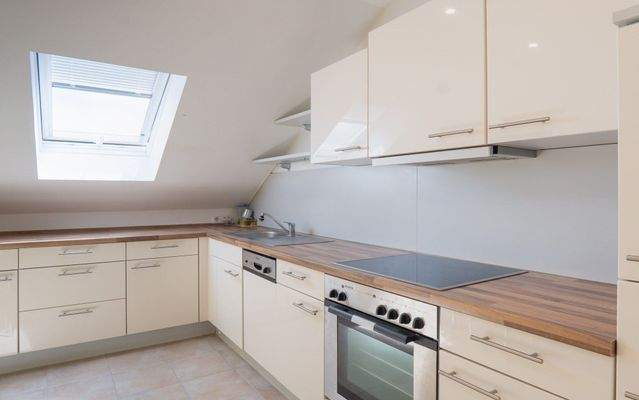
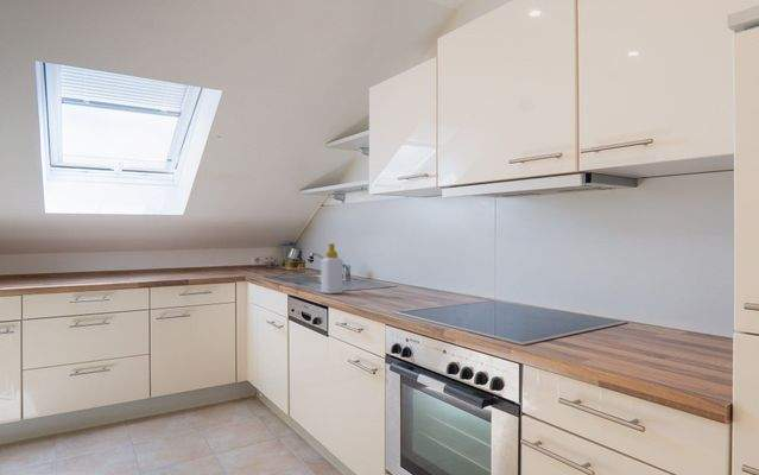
+ soap bottle [320,242,344,294]
